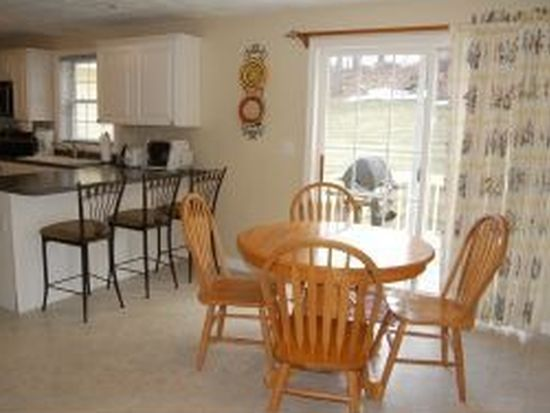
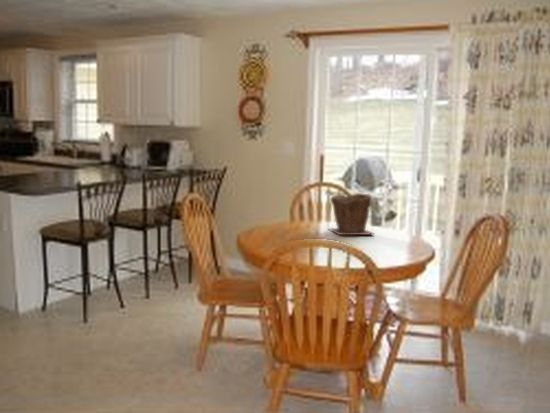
+ plant pot [327,192,375,237]
